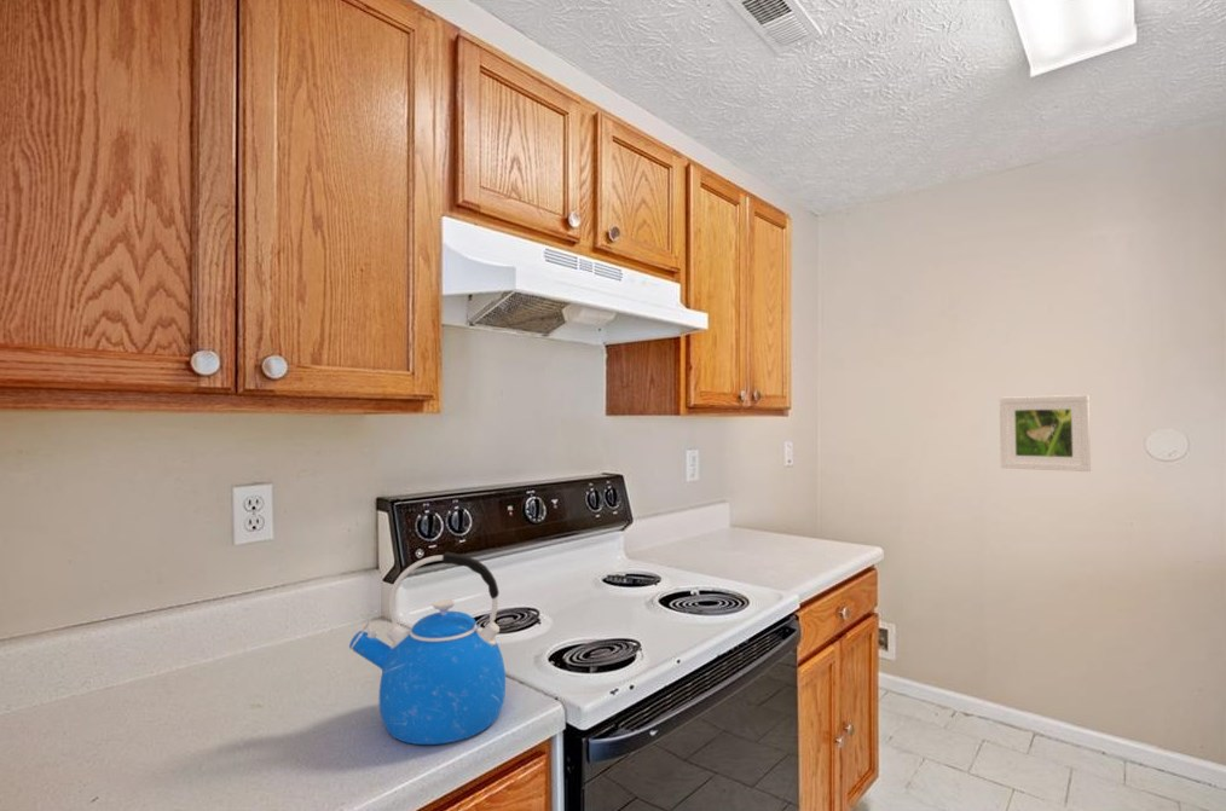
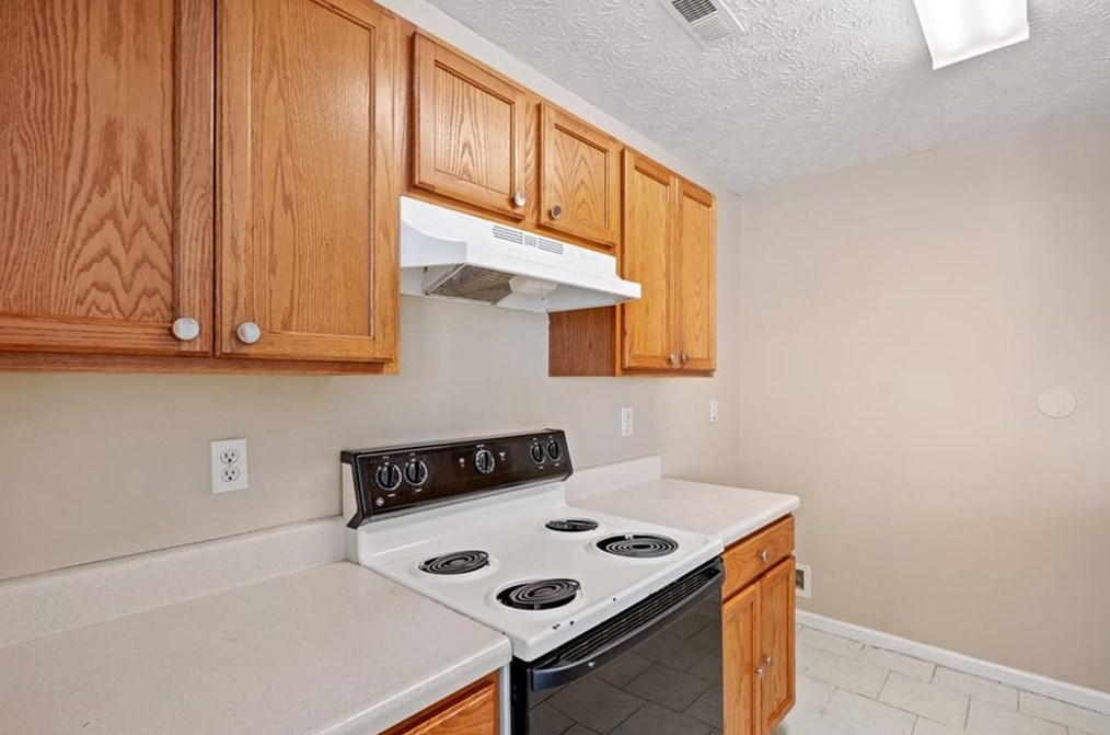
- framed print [999,394,1092,473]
- kettle [348,550,507,746]
